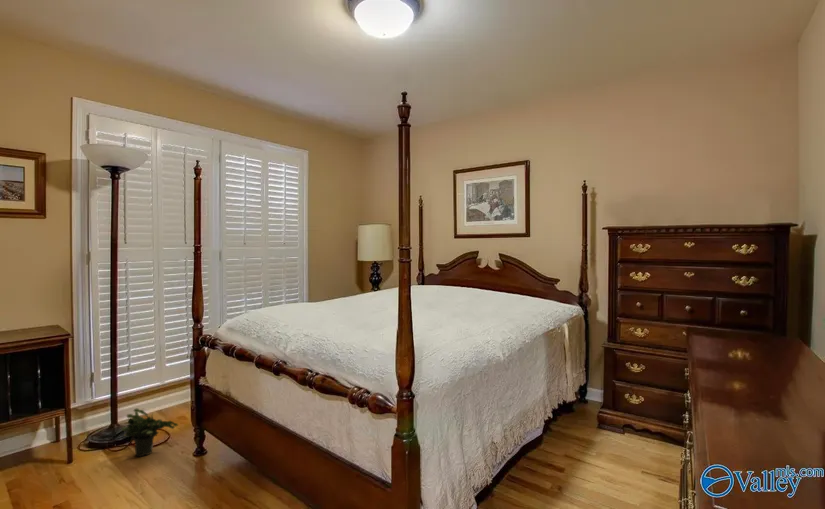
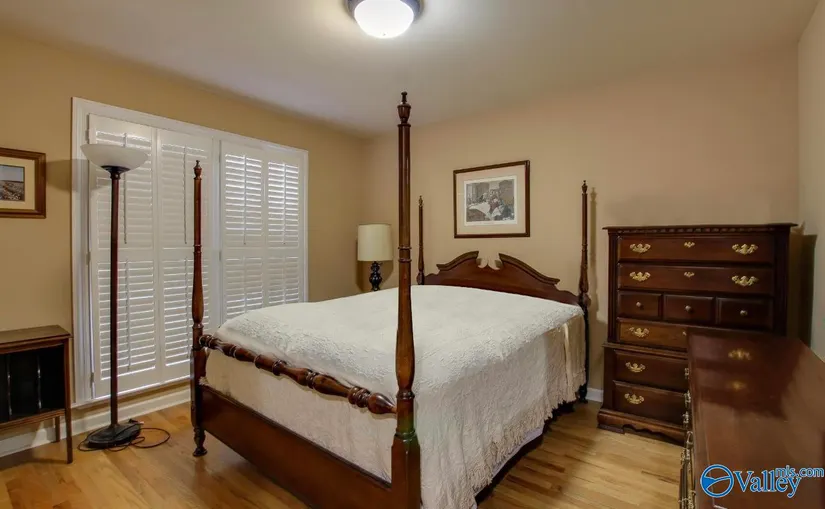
- potted plant [120,408,179,458]
